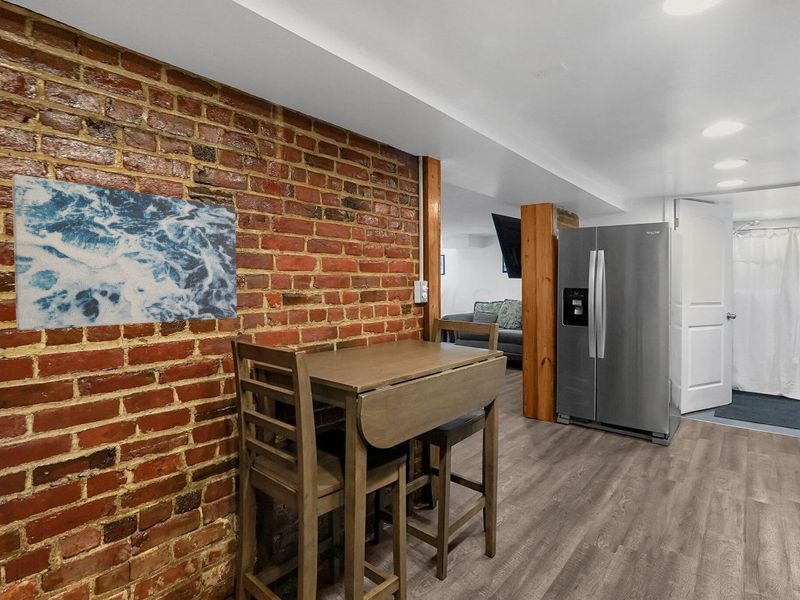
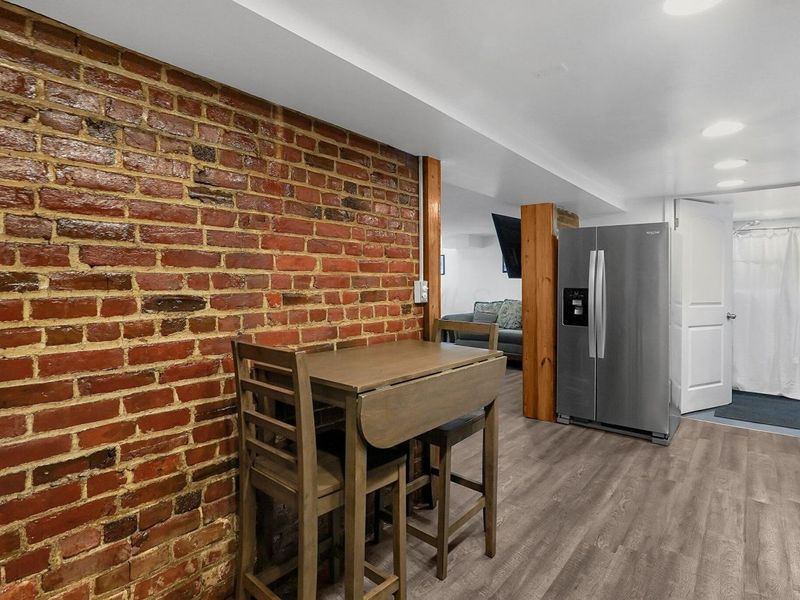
- wall art [11,173,238,331]
